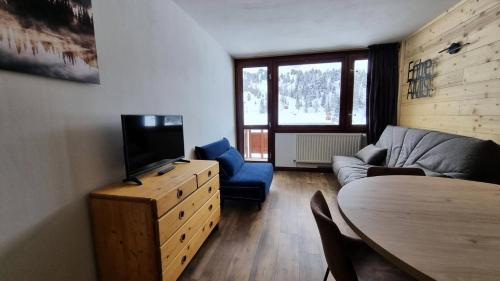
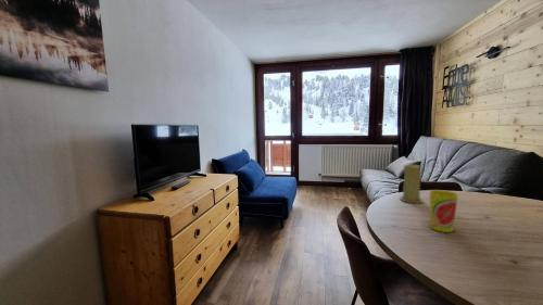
+ candle [399,164,425,204]
+ cup [428,189,459,233]
